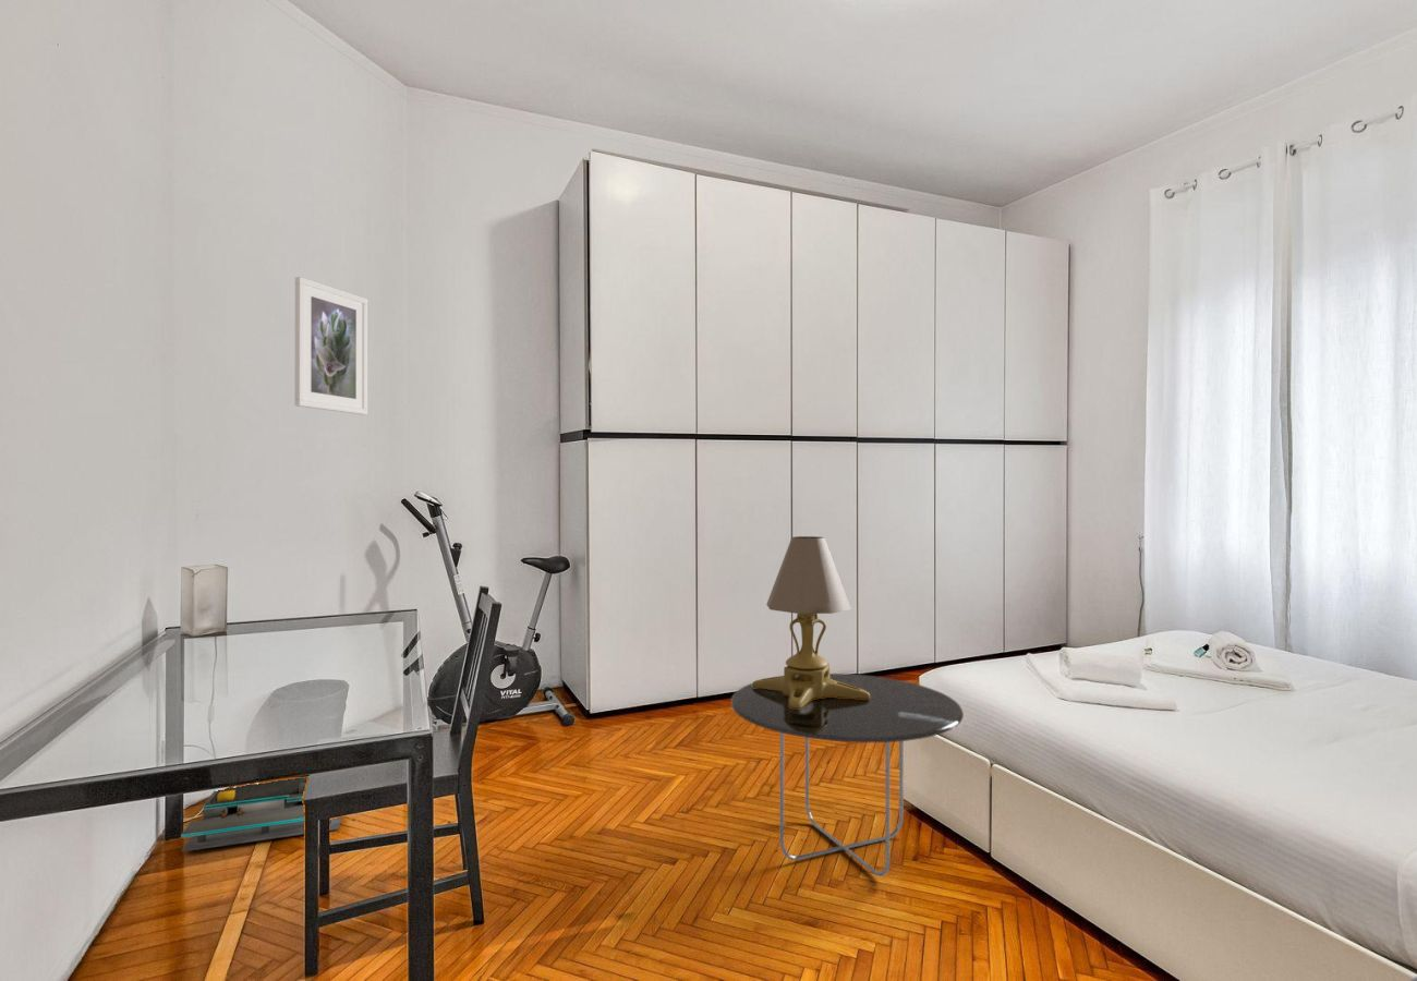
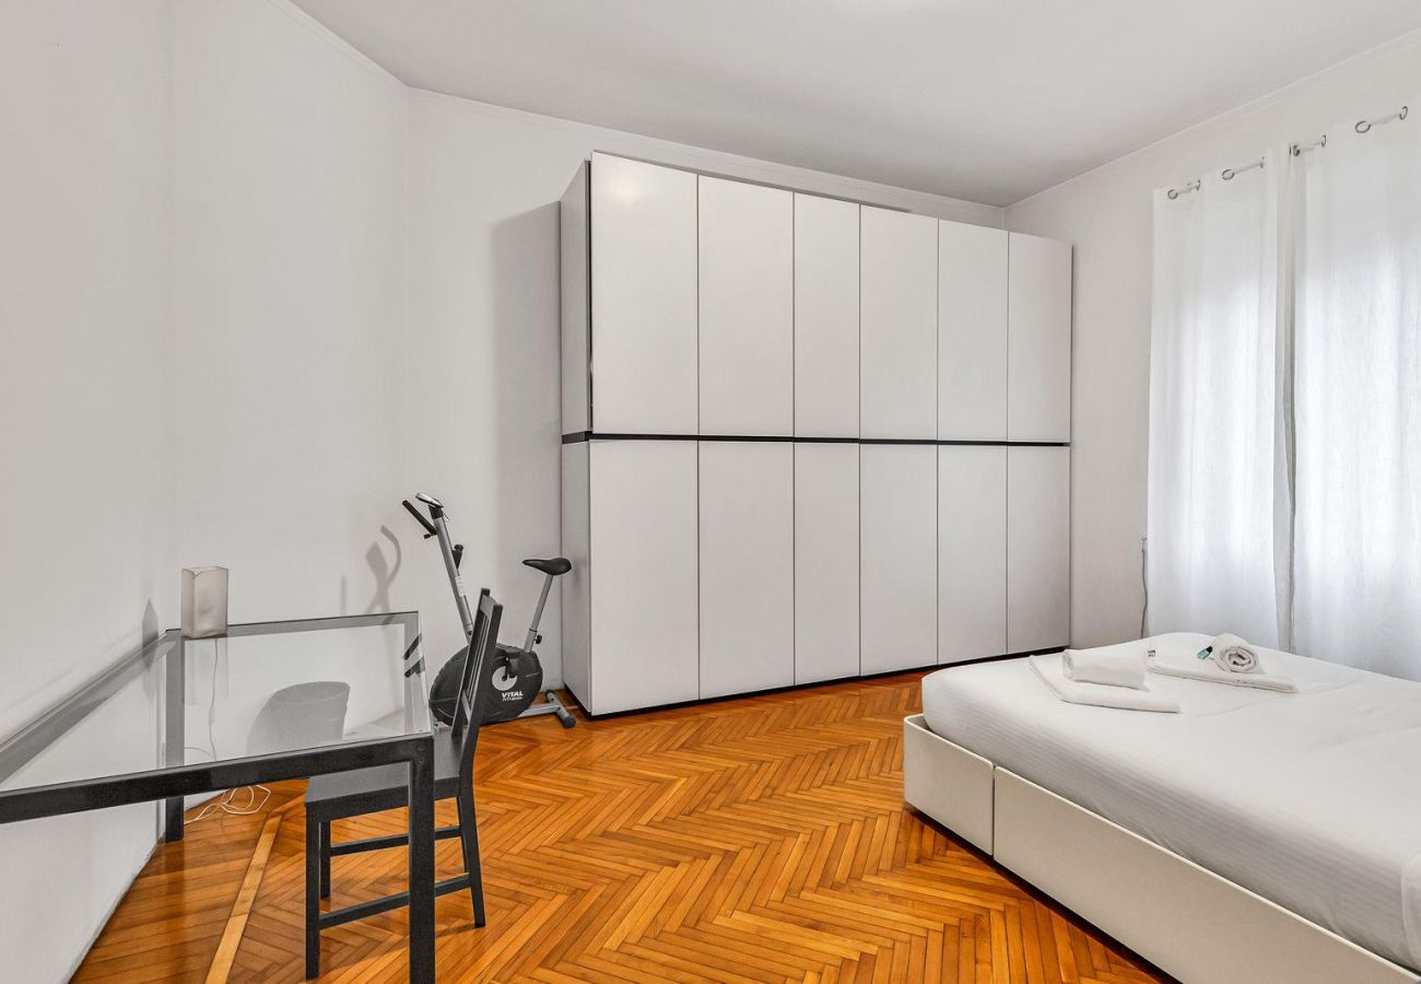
- side table [730,673,965,877]
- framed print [294,276,368,416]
- storage bin [180,778,342,852]
- lamp [751,535,870,708]
